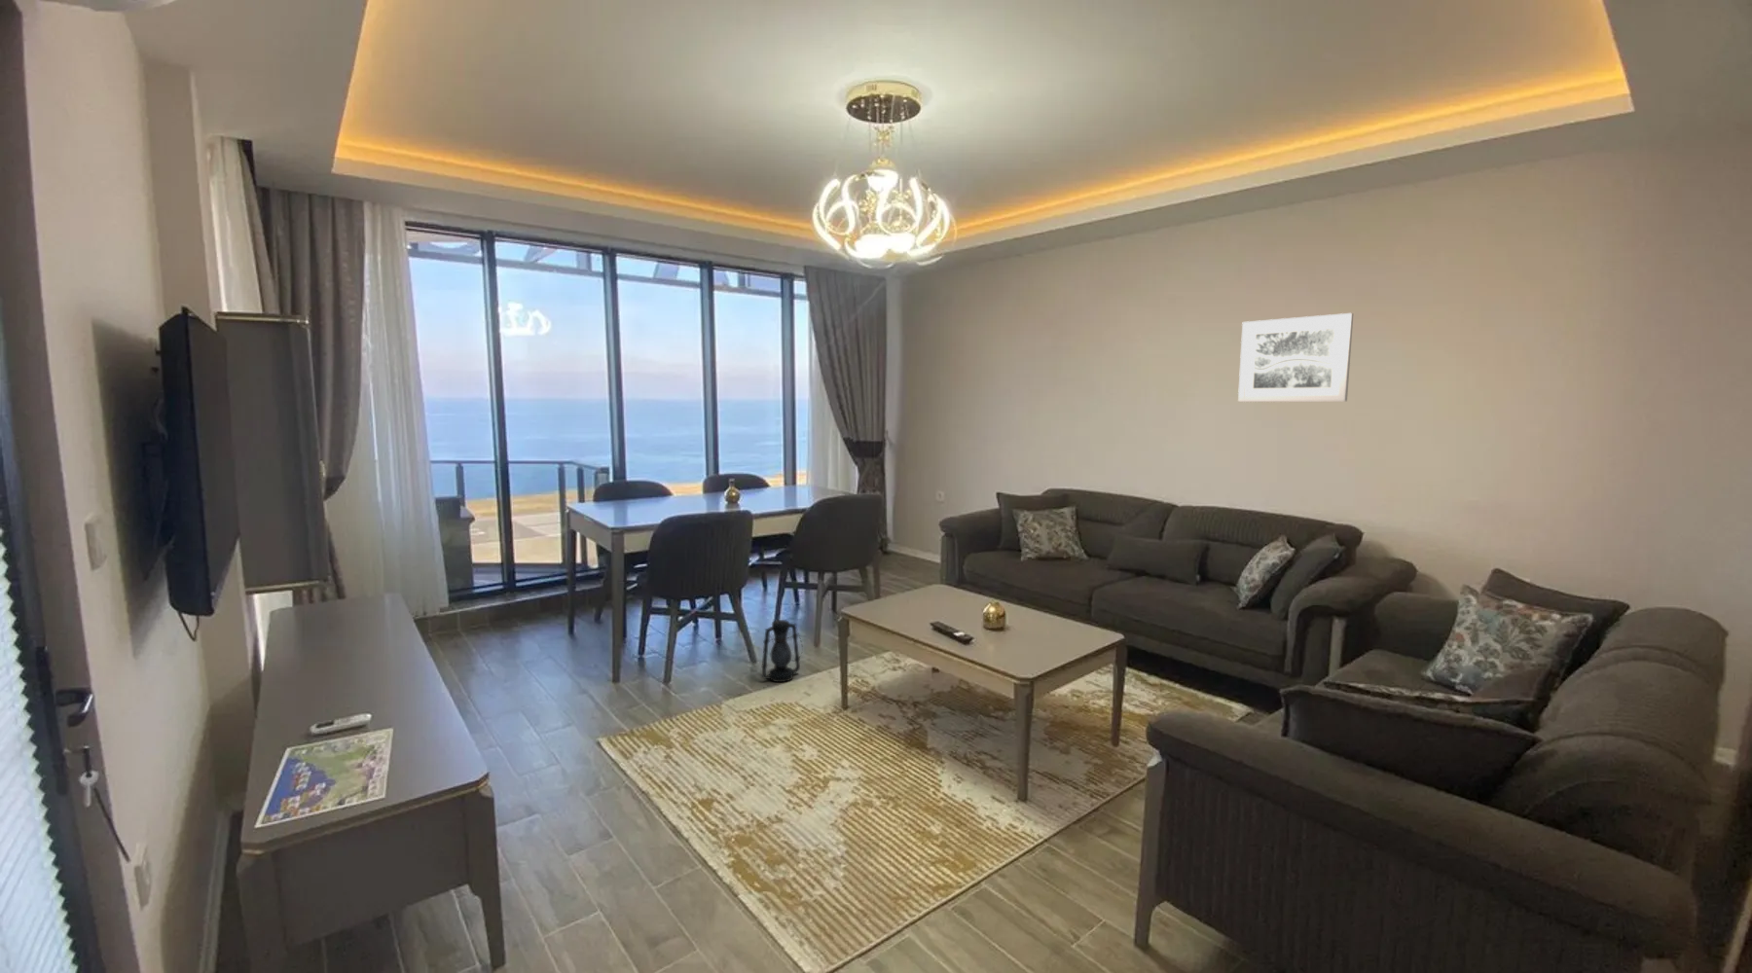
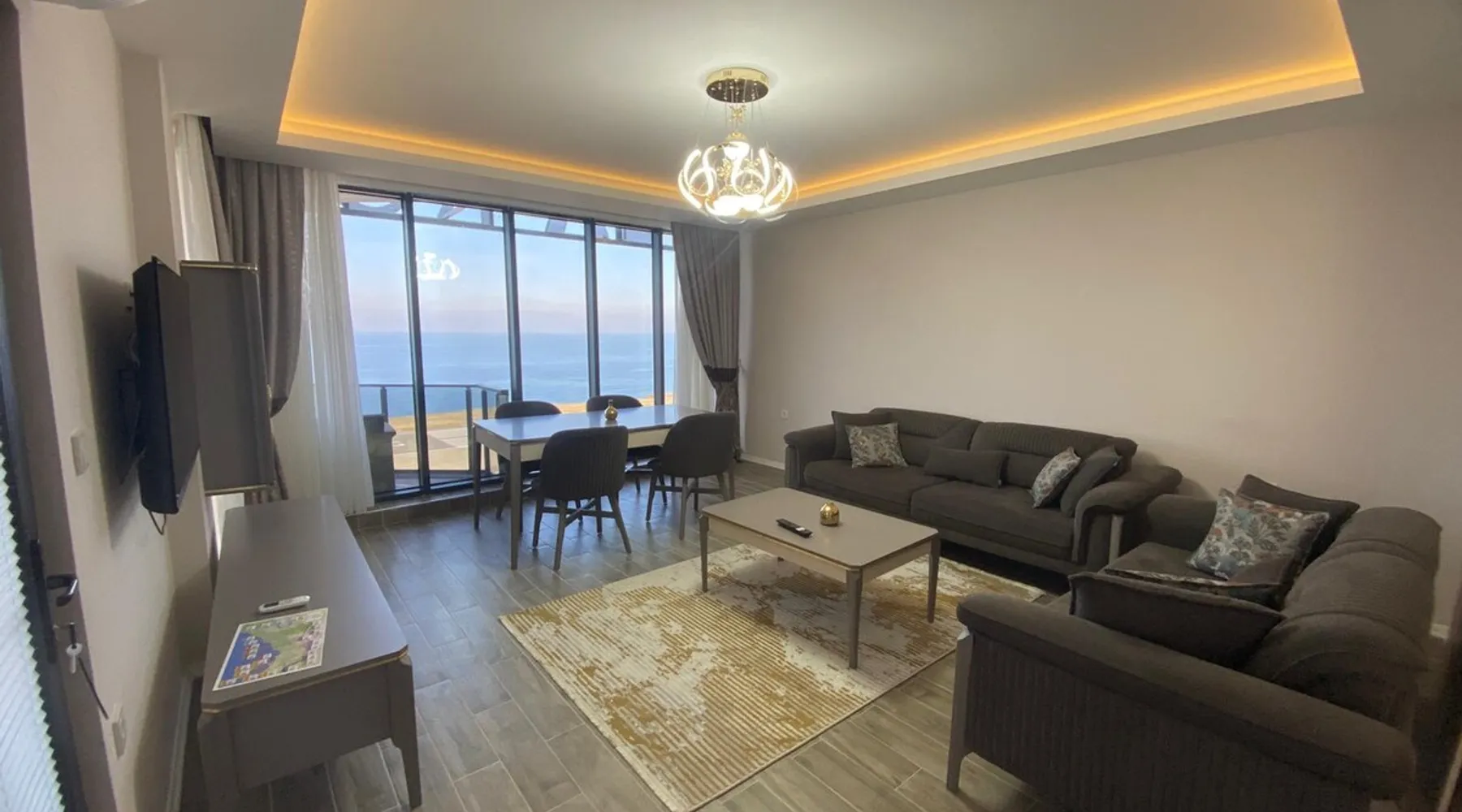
- wall art [1237,313,1354,403]
- lantern [760,618,804,683]
